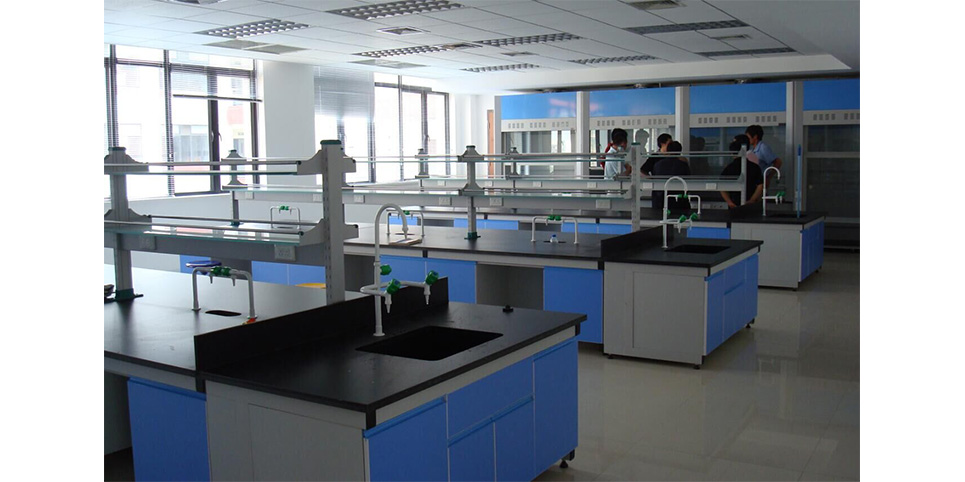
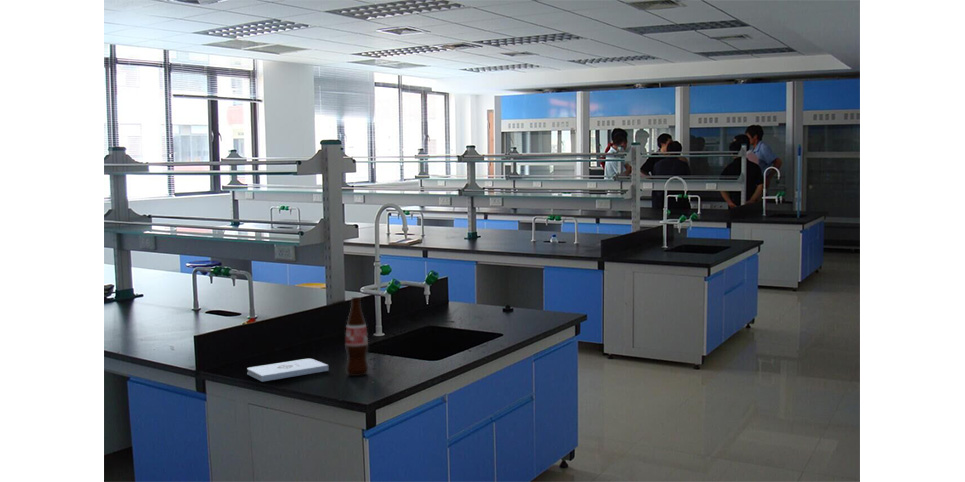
+ notepad [246,358,330,383]
+ bottle [344,296,370,377]
